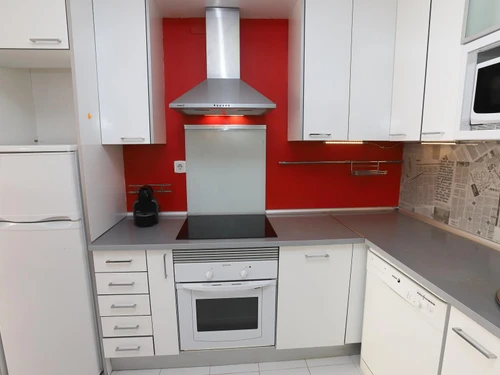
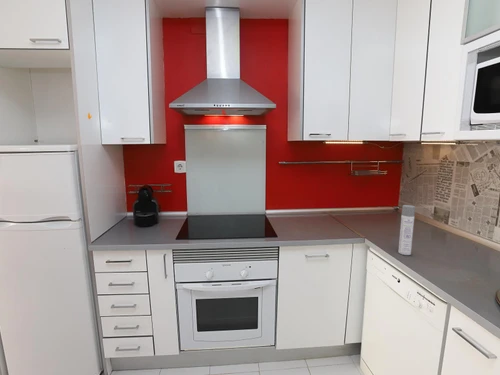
+ spray bottle [397,204,416,256]
